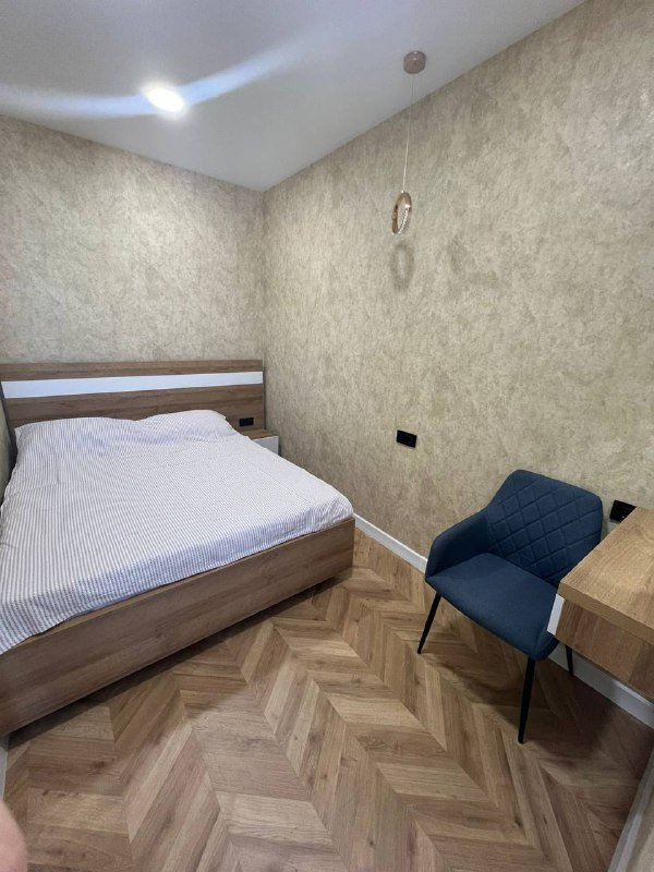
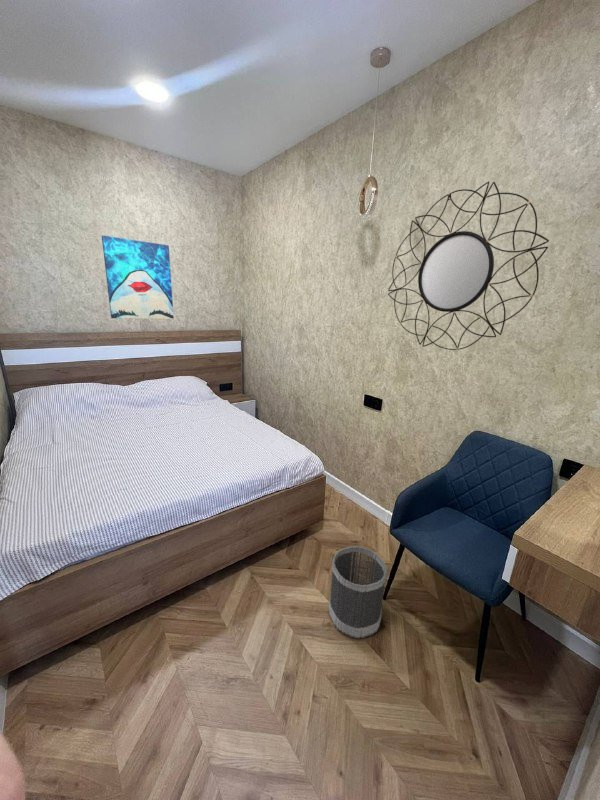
+ wall art [101,234,175,320]
+ wastebasket [328,545,388,640]
+ home mirror [387,180,550,351]
